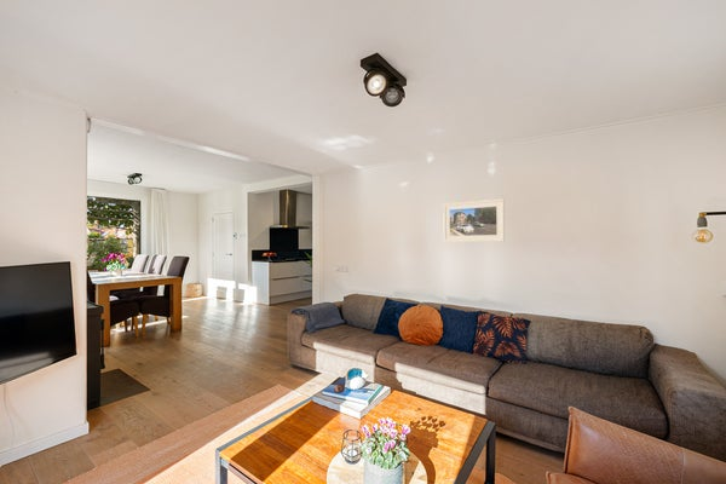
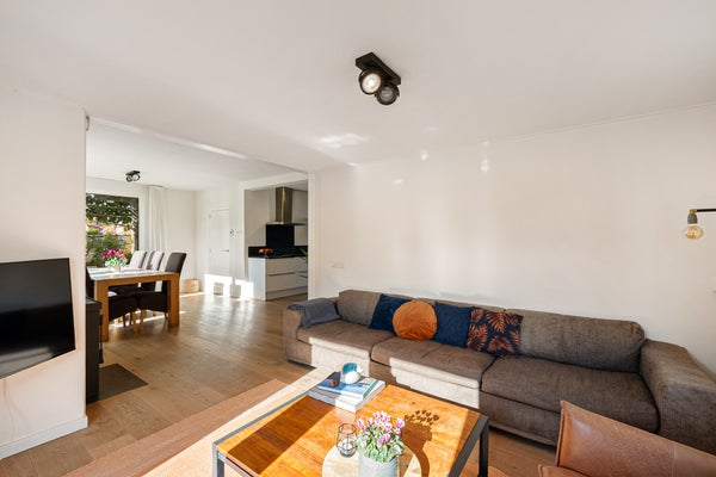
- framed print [442,197,506,243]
